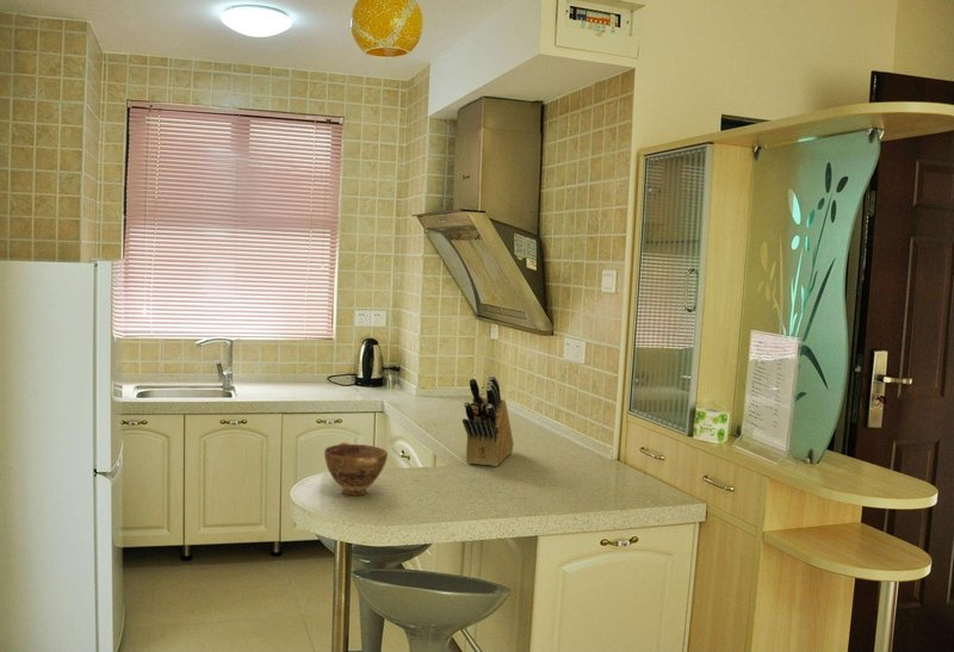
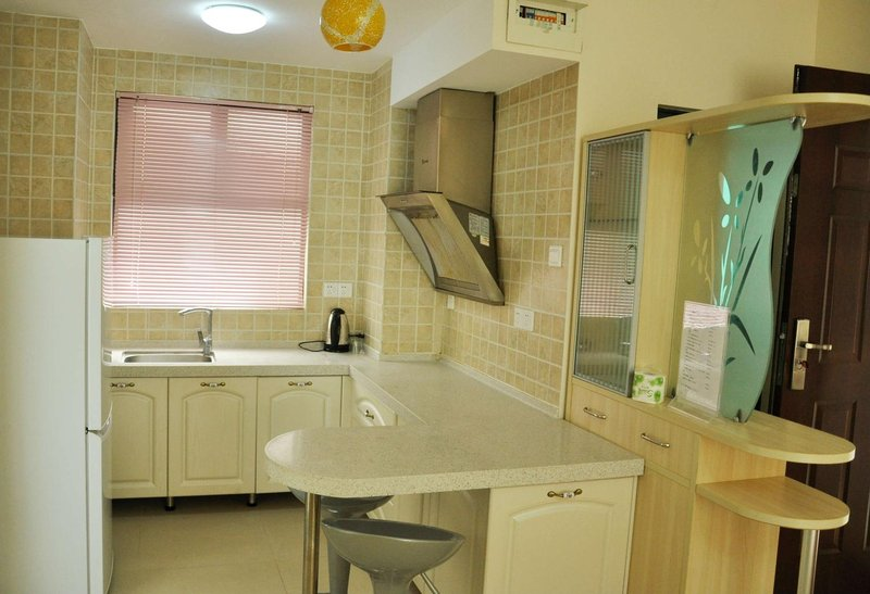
- knife block [461,374,515,467]
- bowl [323,441,389,496]
